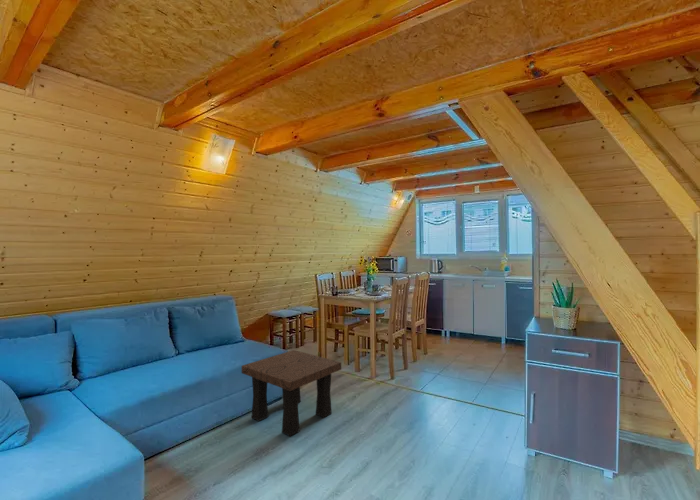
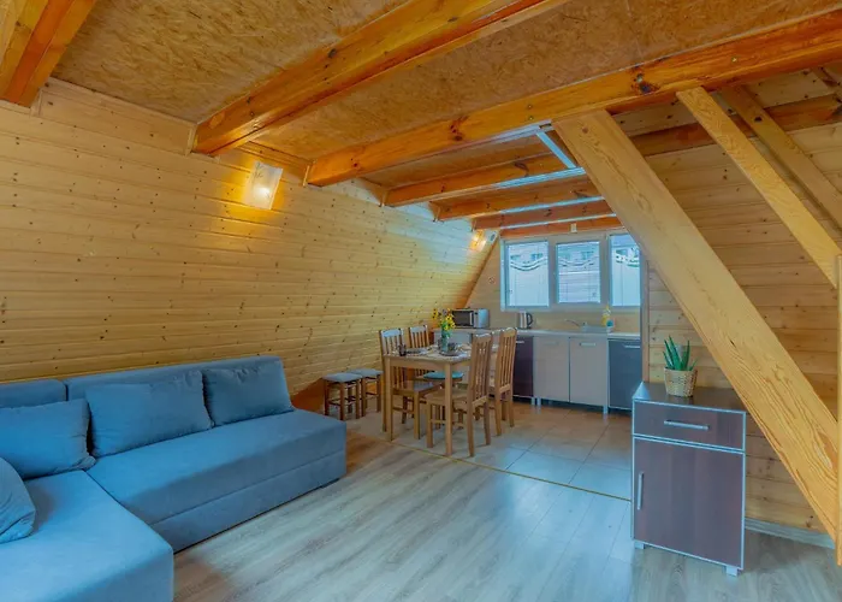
- side table [241,349,342,437]
